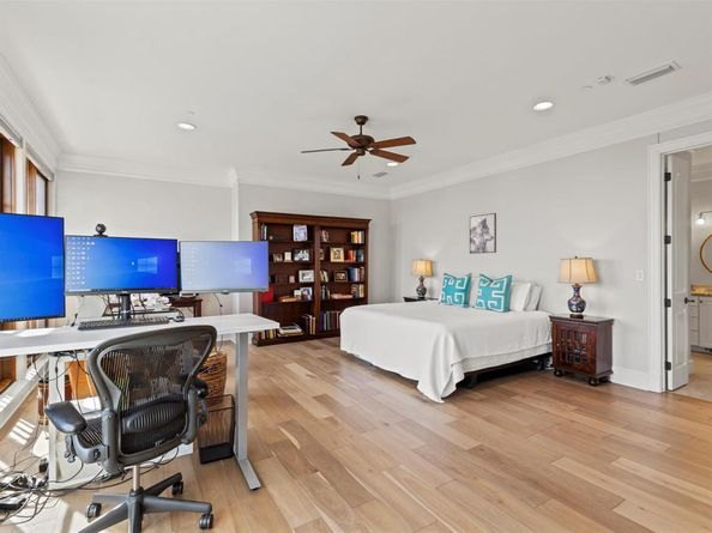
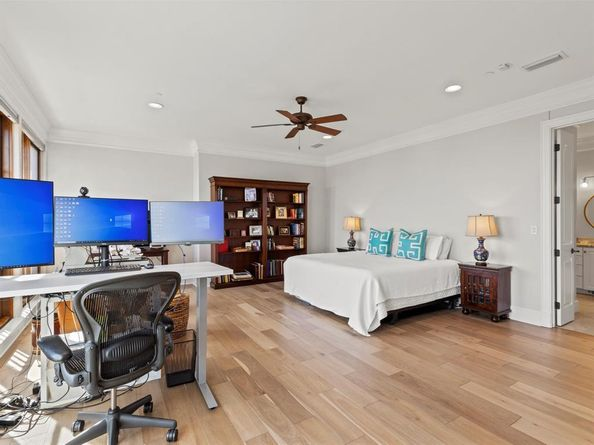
- wall art [469,212,497,255]
